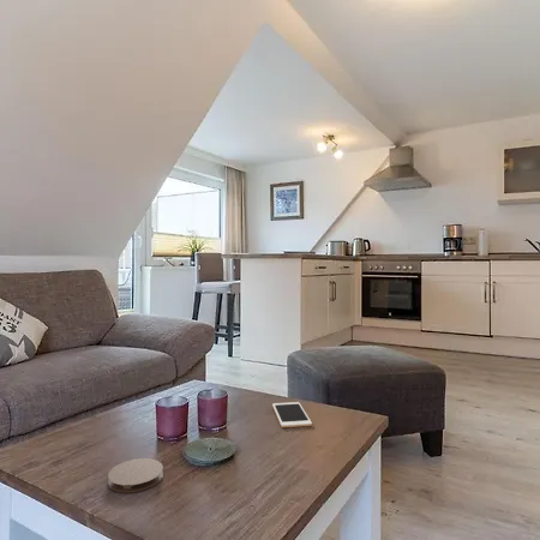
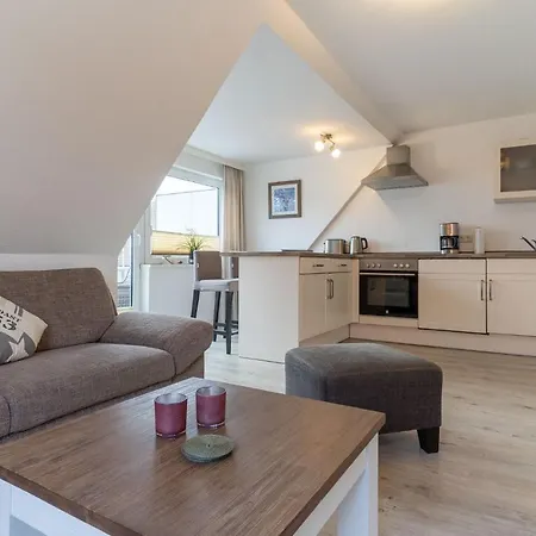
- coaster [107,457,164,494]
- cell phone [271,401,313,428]
